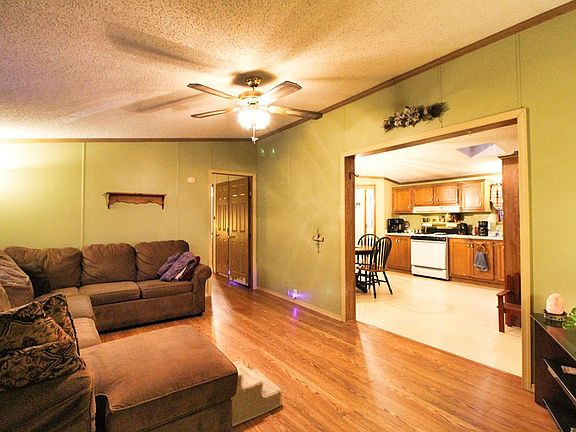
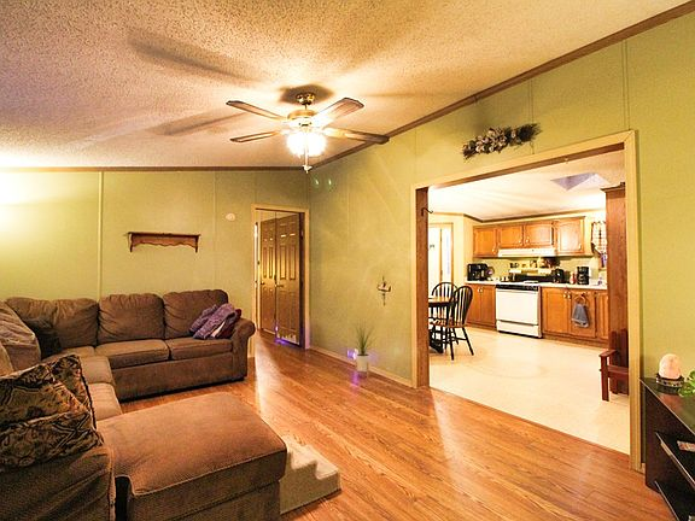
+ house plant [345,317,379,380]
